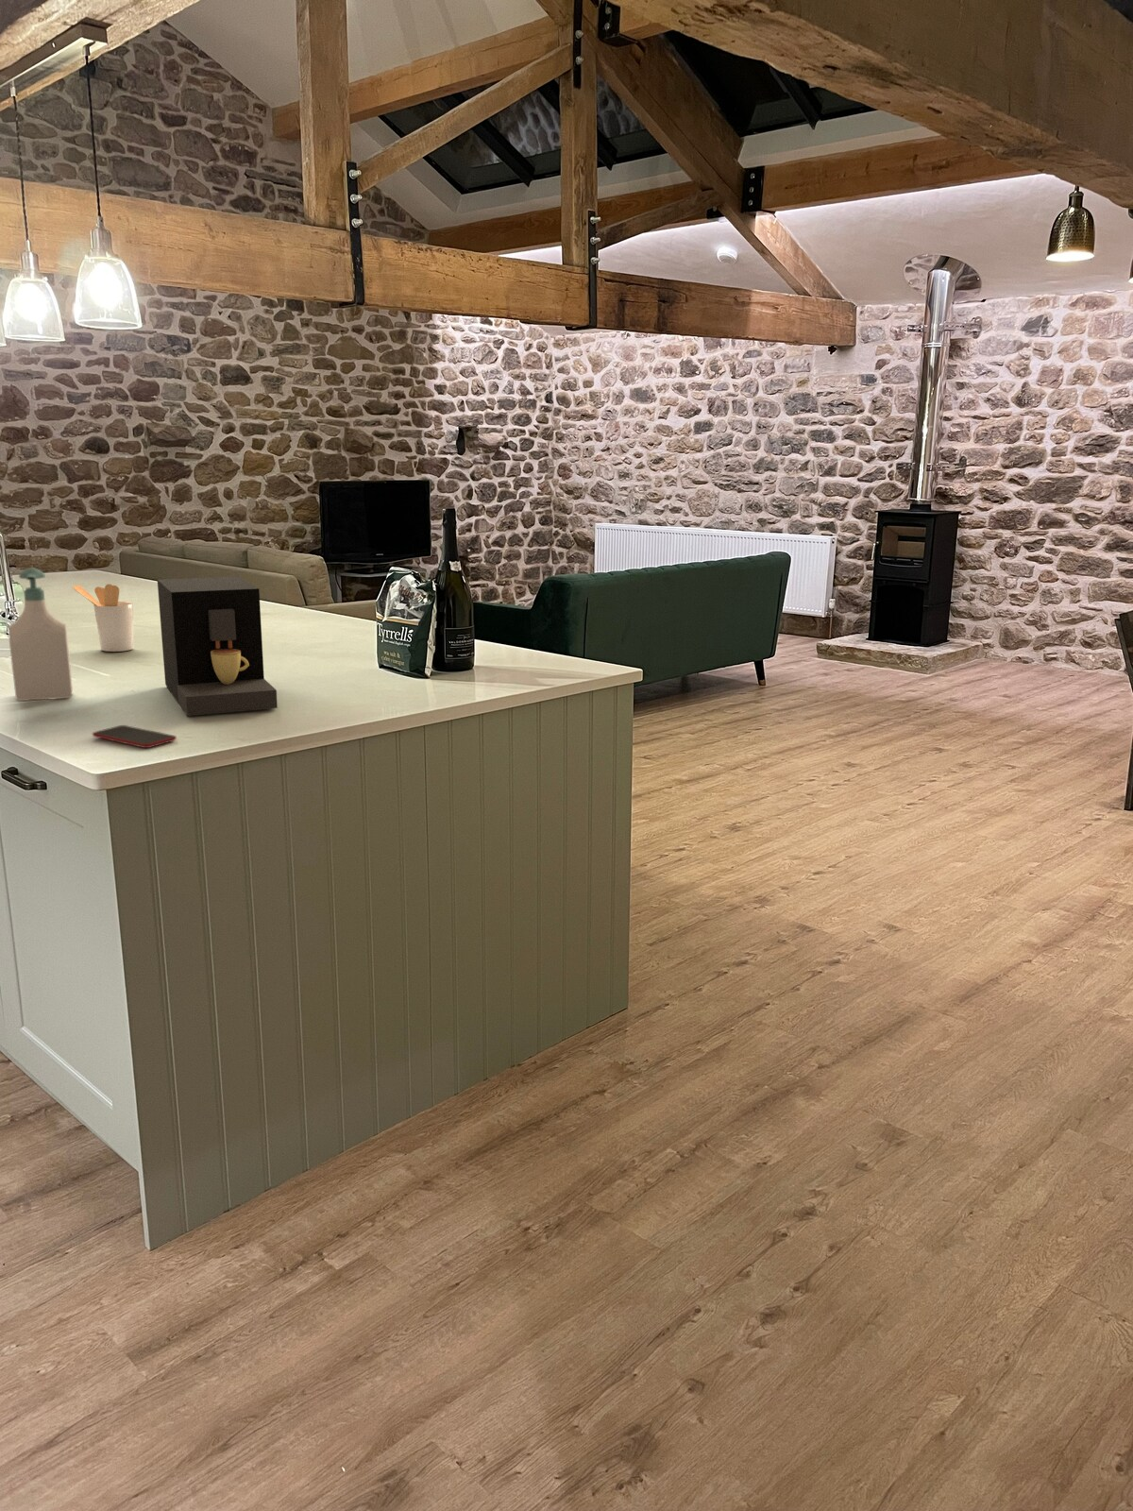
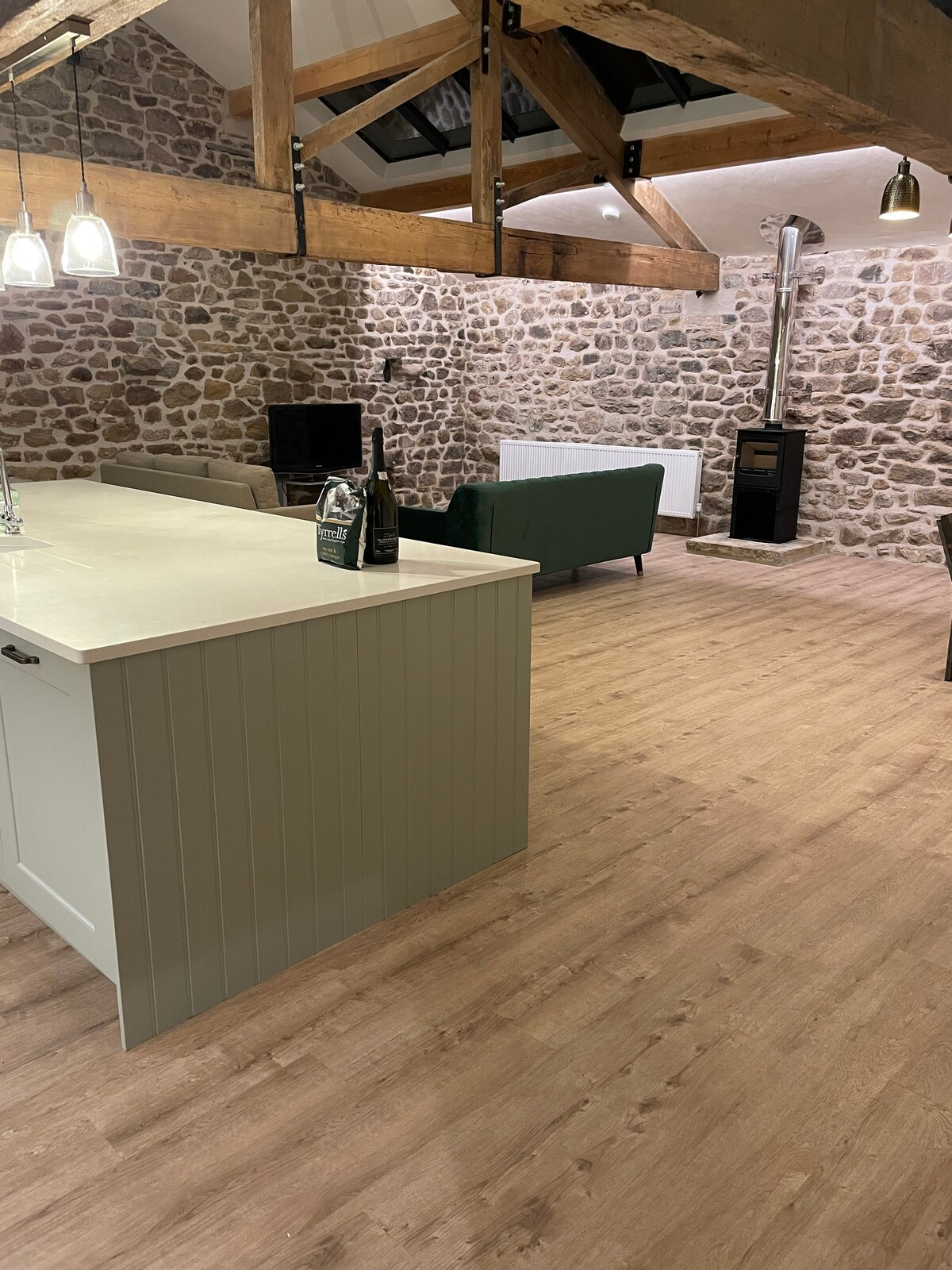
- coffee maker [157,576,278,716]
- utensil holder [71,583,134,652]
- smartphone [92,725,177,748]
- soap bottle [7,568,74,702]
